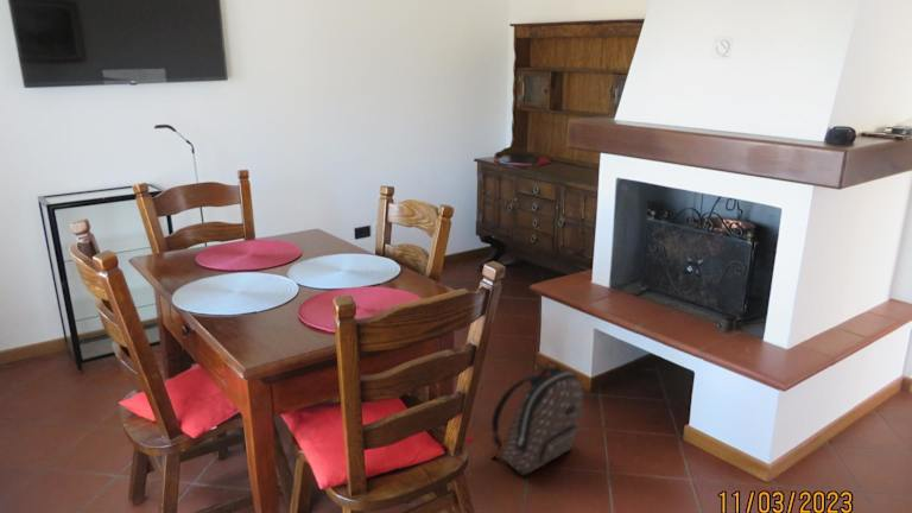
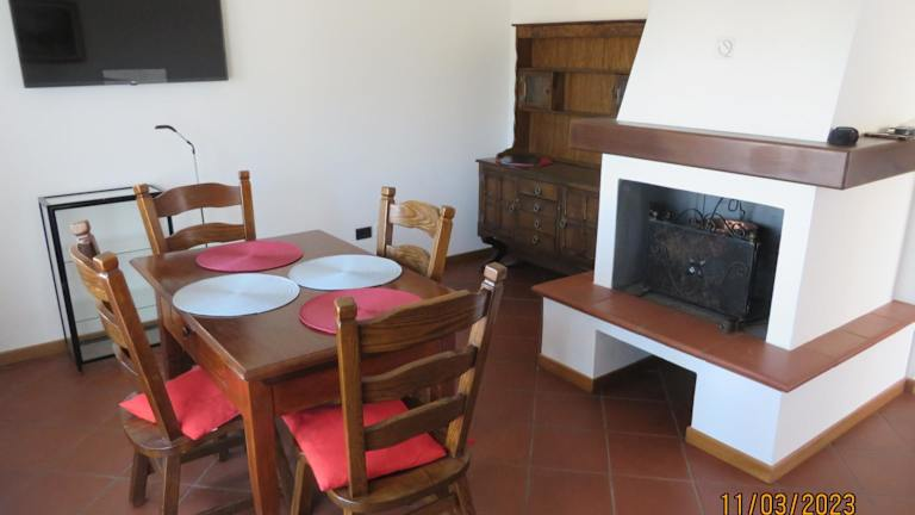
- backpack [490,361,584,477]
